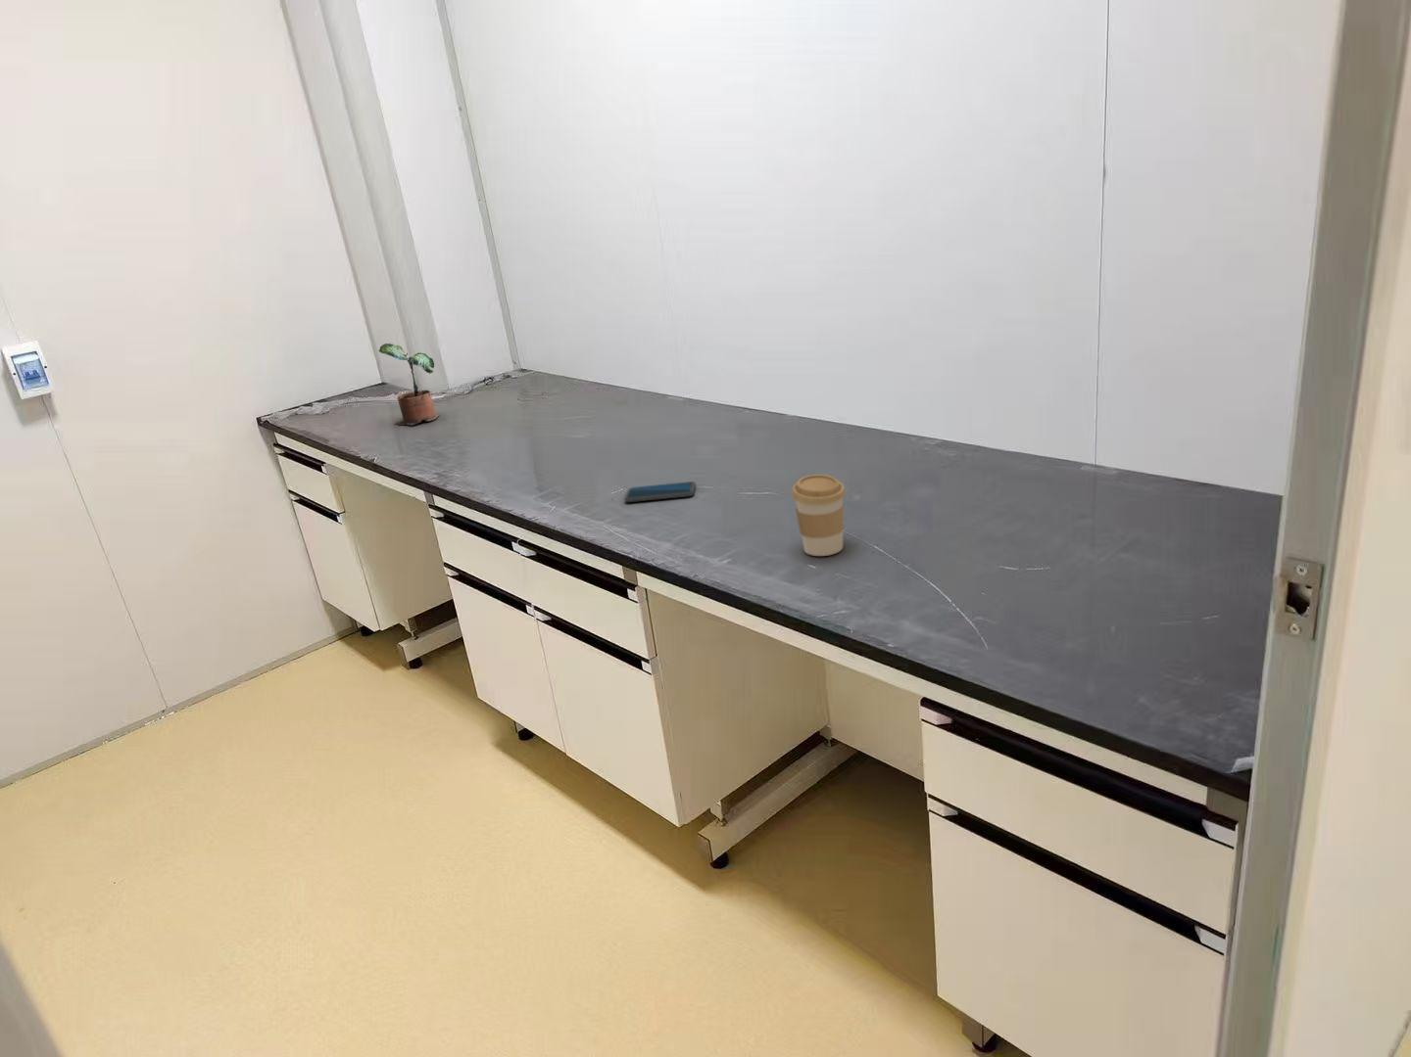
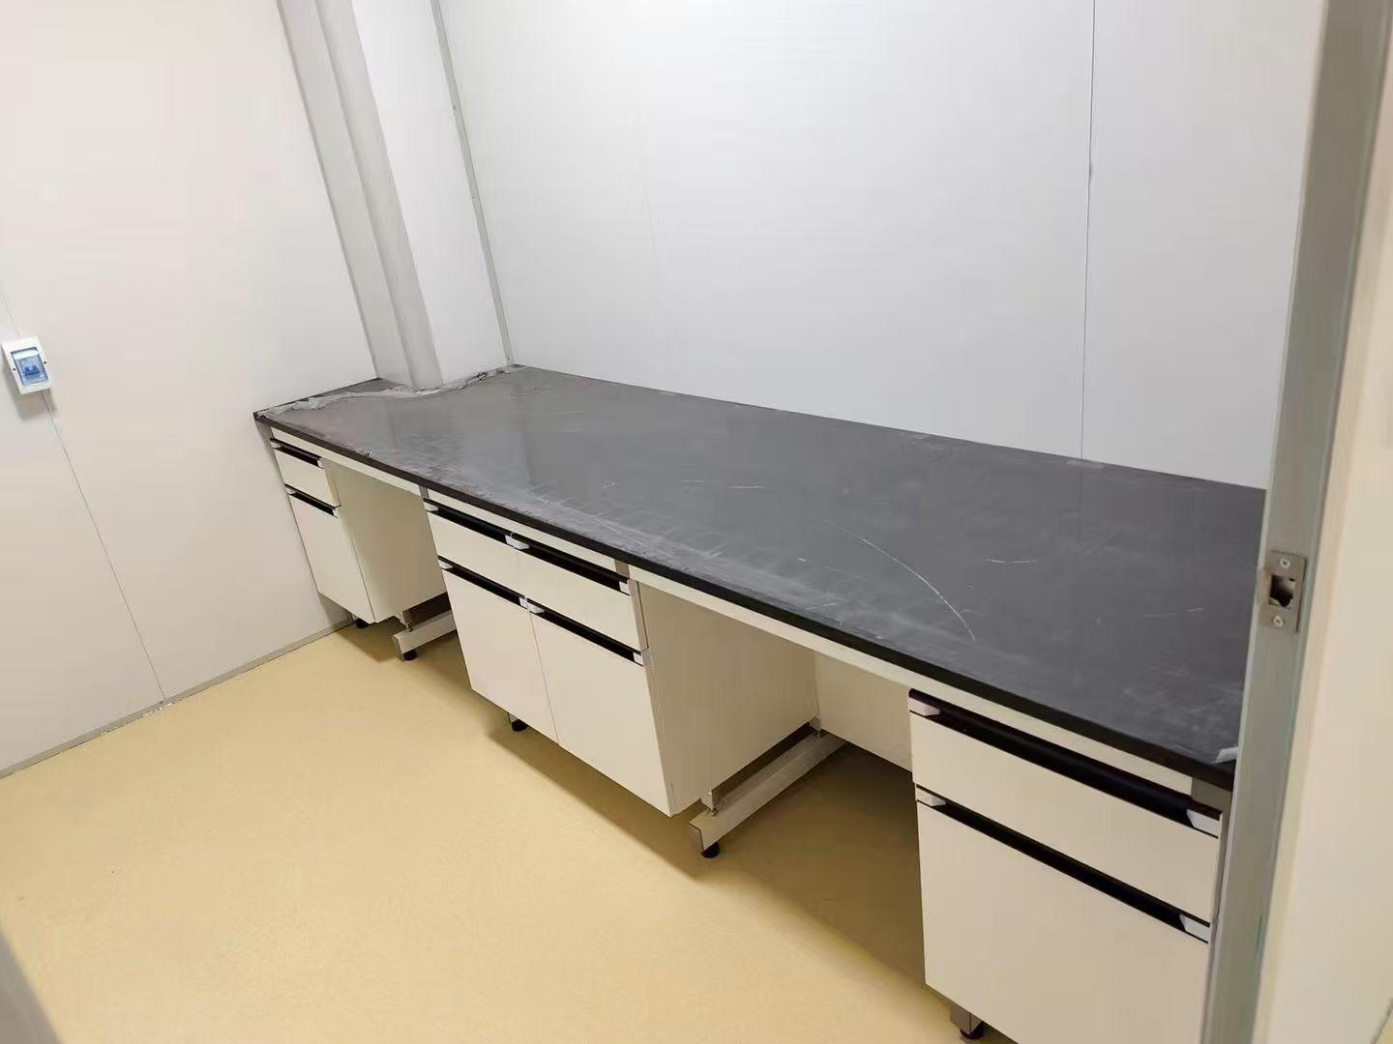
- potted plant [378,343,440,425]
- coffee cup [791,474,847,557]
- smartphone [623,481,697,503]
